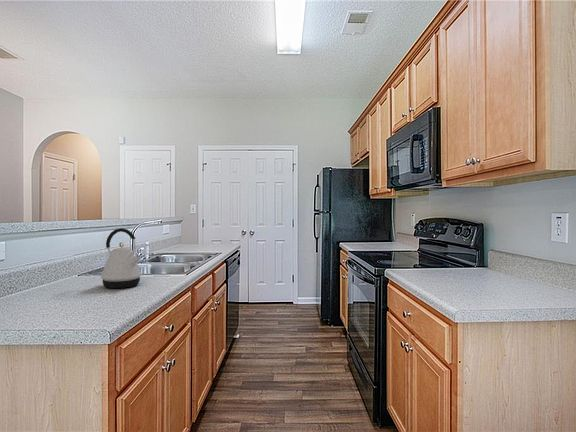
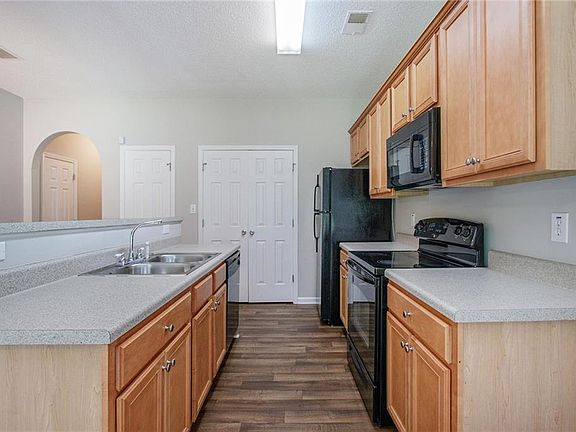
- kettle [100,227,142,289]
